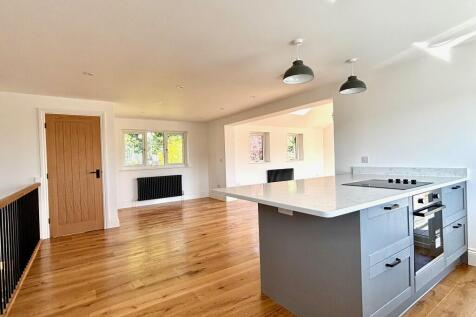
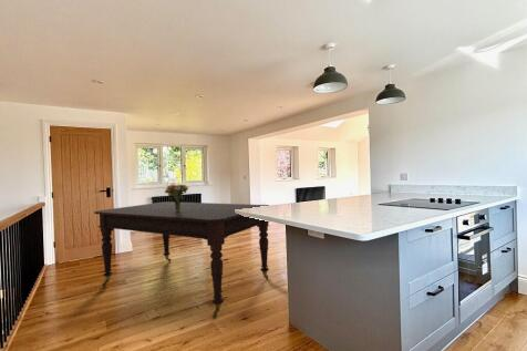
+ dining table [93,200,270,319]
+ bouquet [164,183,189,211]
